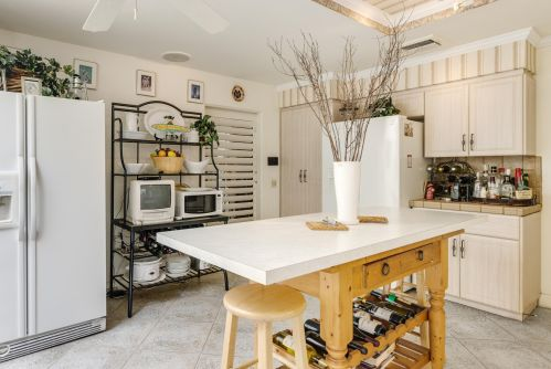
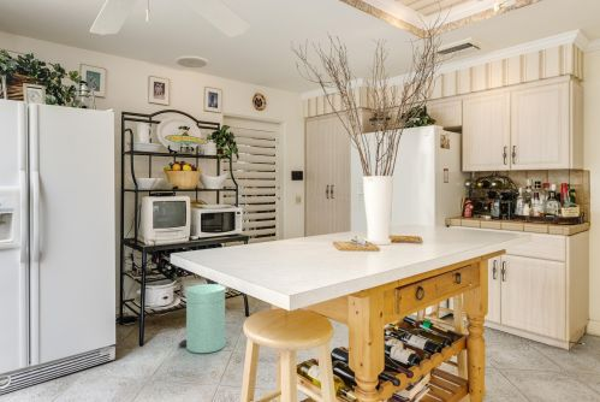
+ trash can [178,283,226,354]
